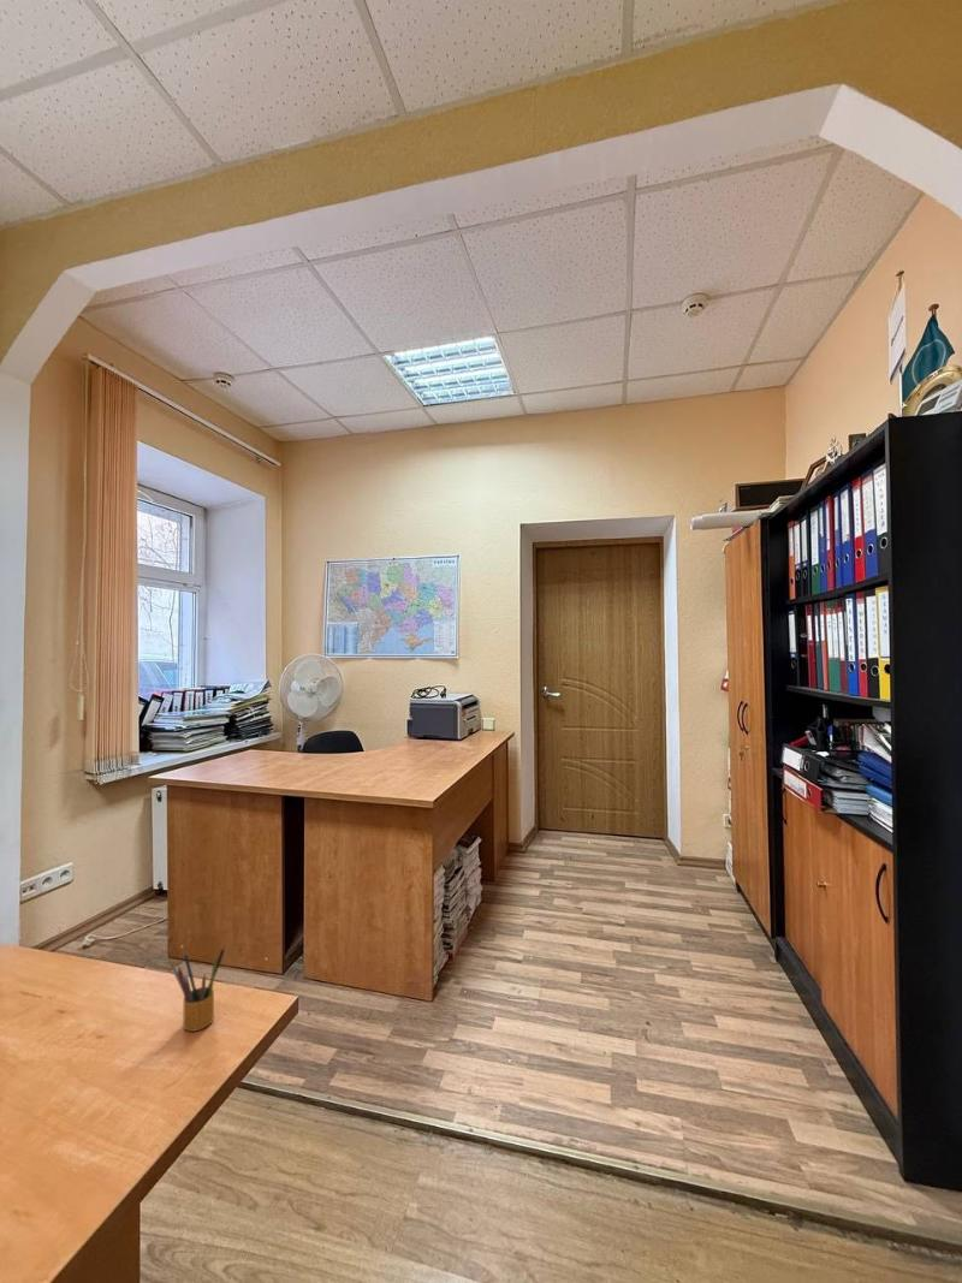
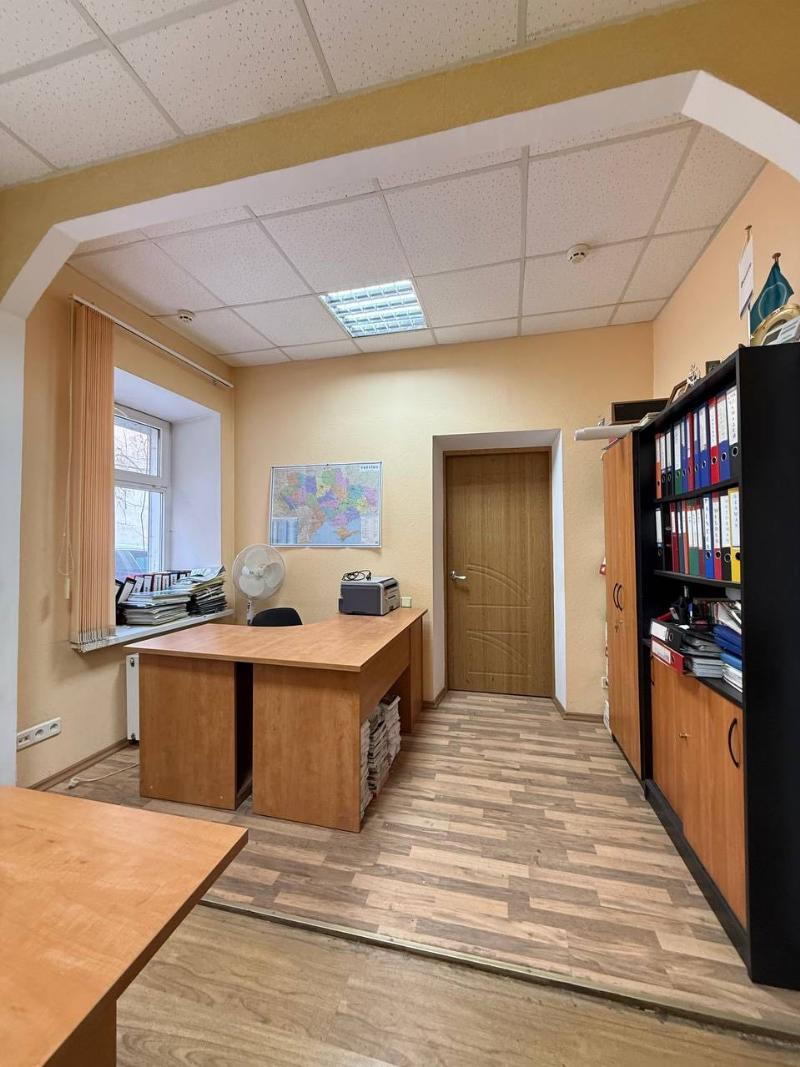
- pencil box [170,944,226,1033]
